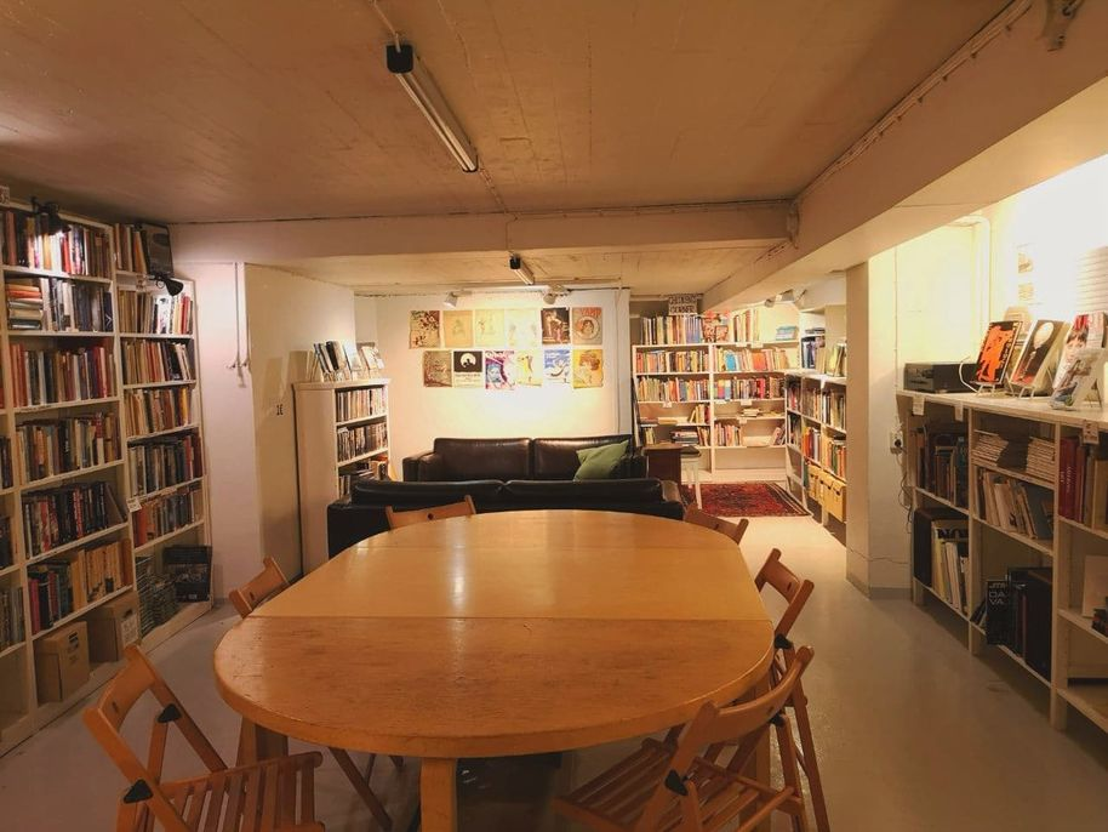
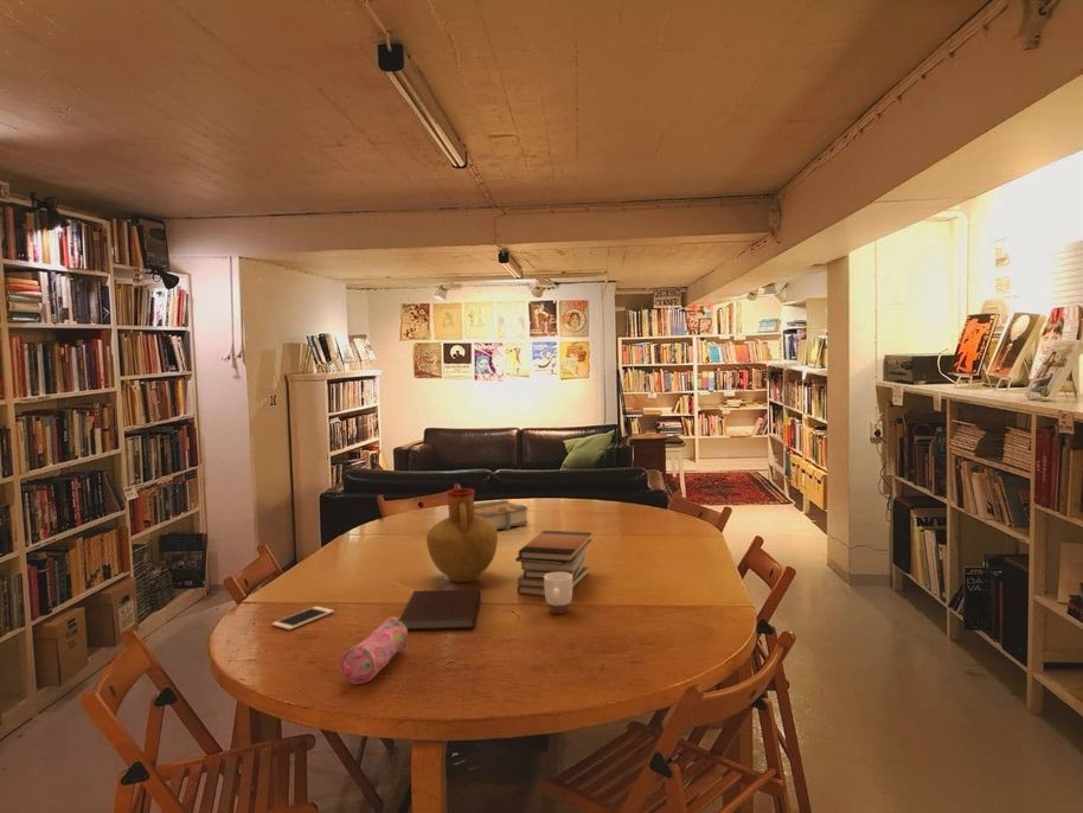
+ book stack [514,530,592,597]
+ pencil case [340,616,409,685]
+ cell phone [271,606,335,630]
+ book [474,499,530,531]
+ notebook [398,588,482,632]
+ vase [425,487,499,583]
+ mug [544,572,573,615]
